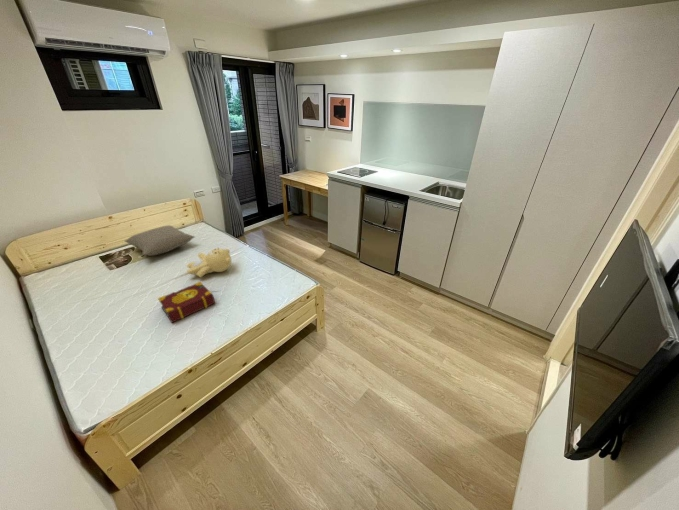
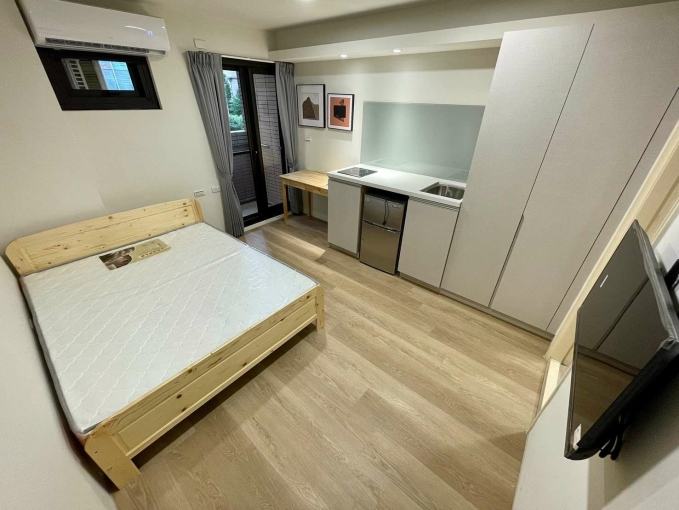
- teddy bear [186,247,232,278]
- pillow [124,224,196,257]
- book [157,281,216,324]
